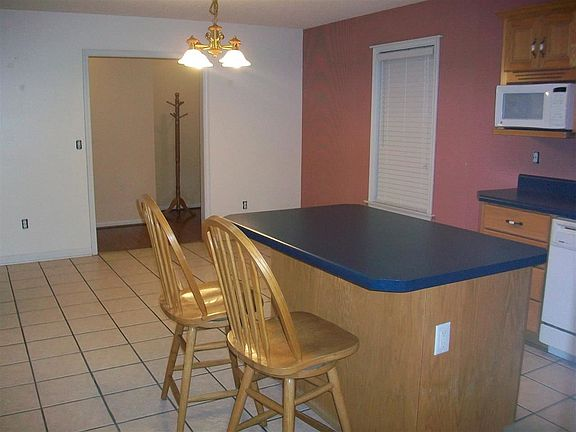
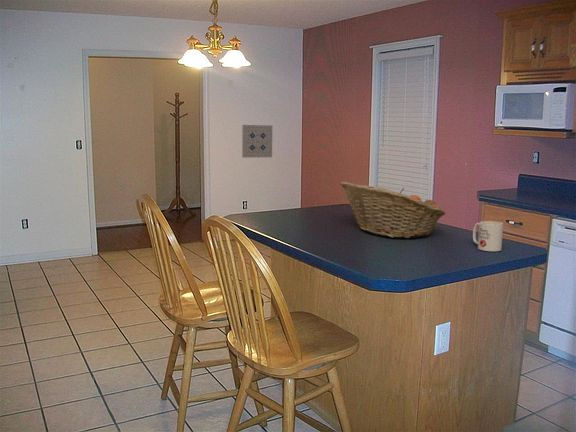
+ wall art [241,124,273,159]
+ mug [472,220,504,252]
+ fruit basket [339,181,446,239]
